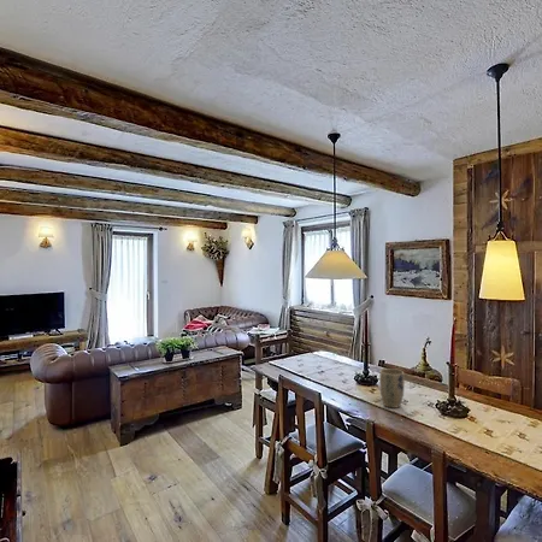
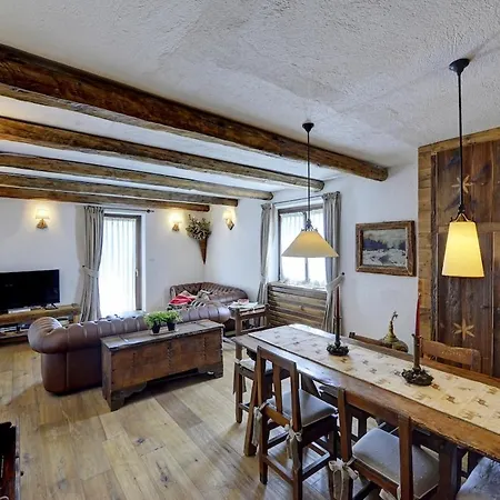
- plant pot [378,367,406,410]
